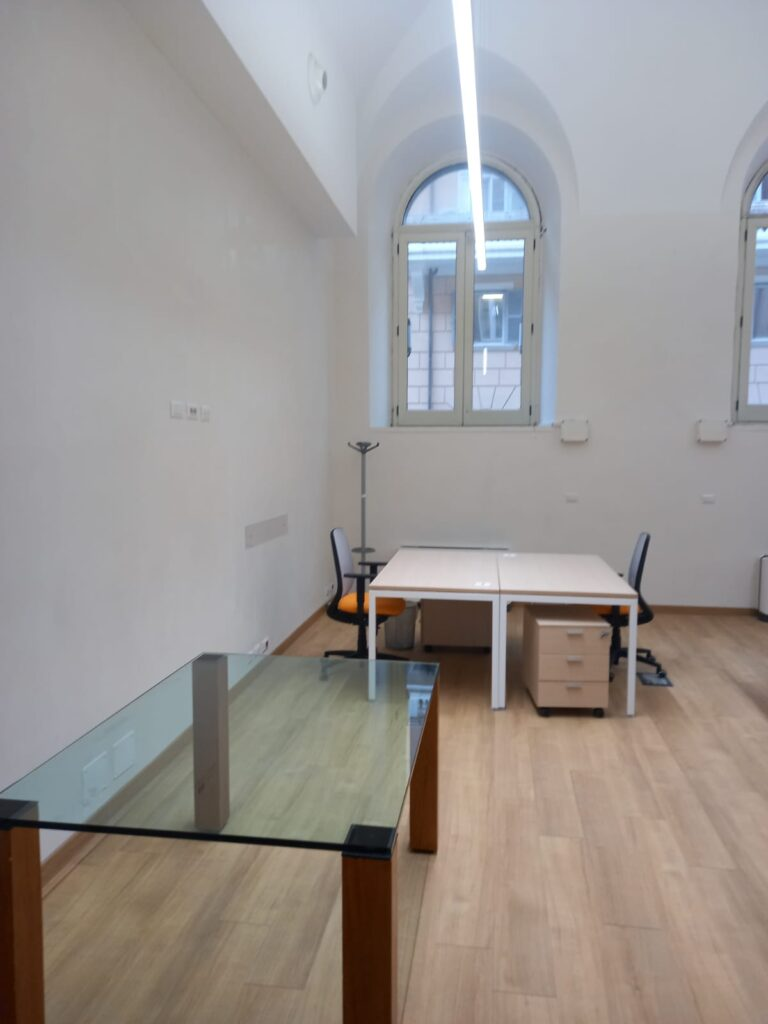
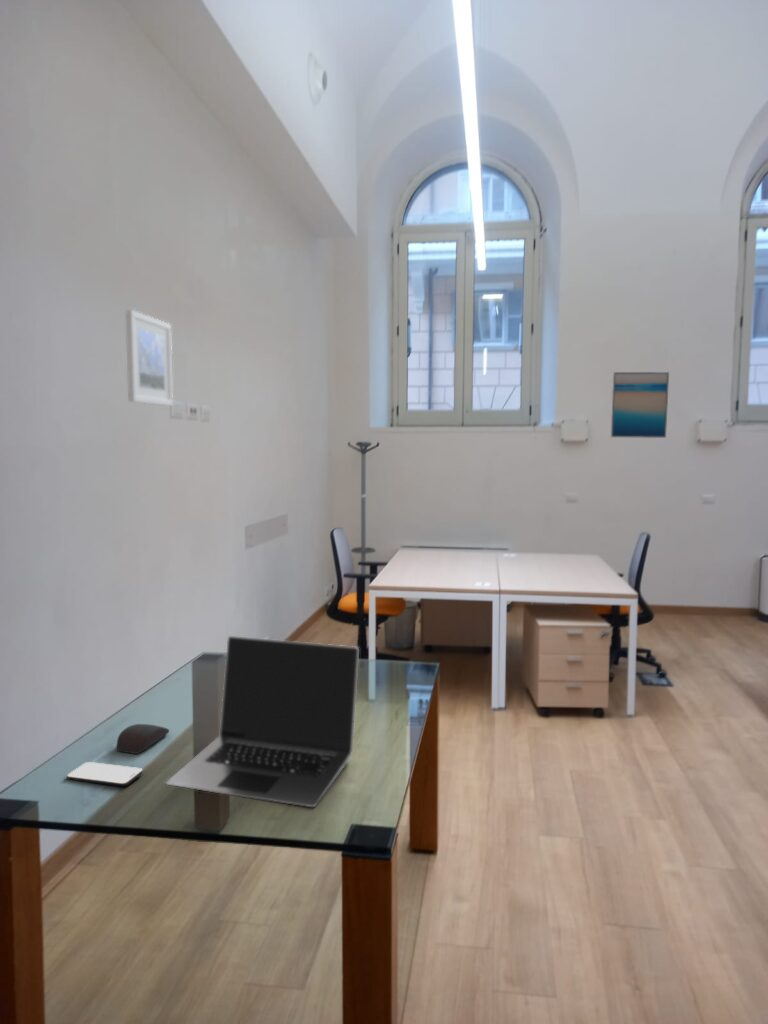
+ computer mouse [116,723,170,755]
+ laptop [164,635,360,808]
+ wall art [610,371,670,439]
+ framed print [125,309,174,407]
+ smartphone [66,761,144,787]
